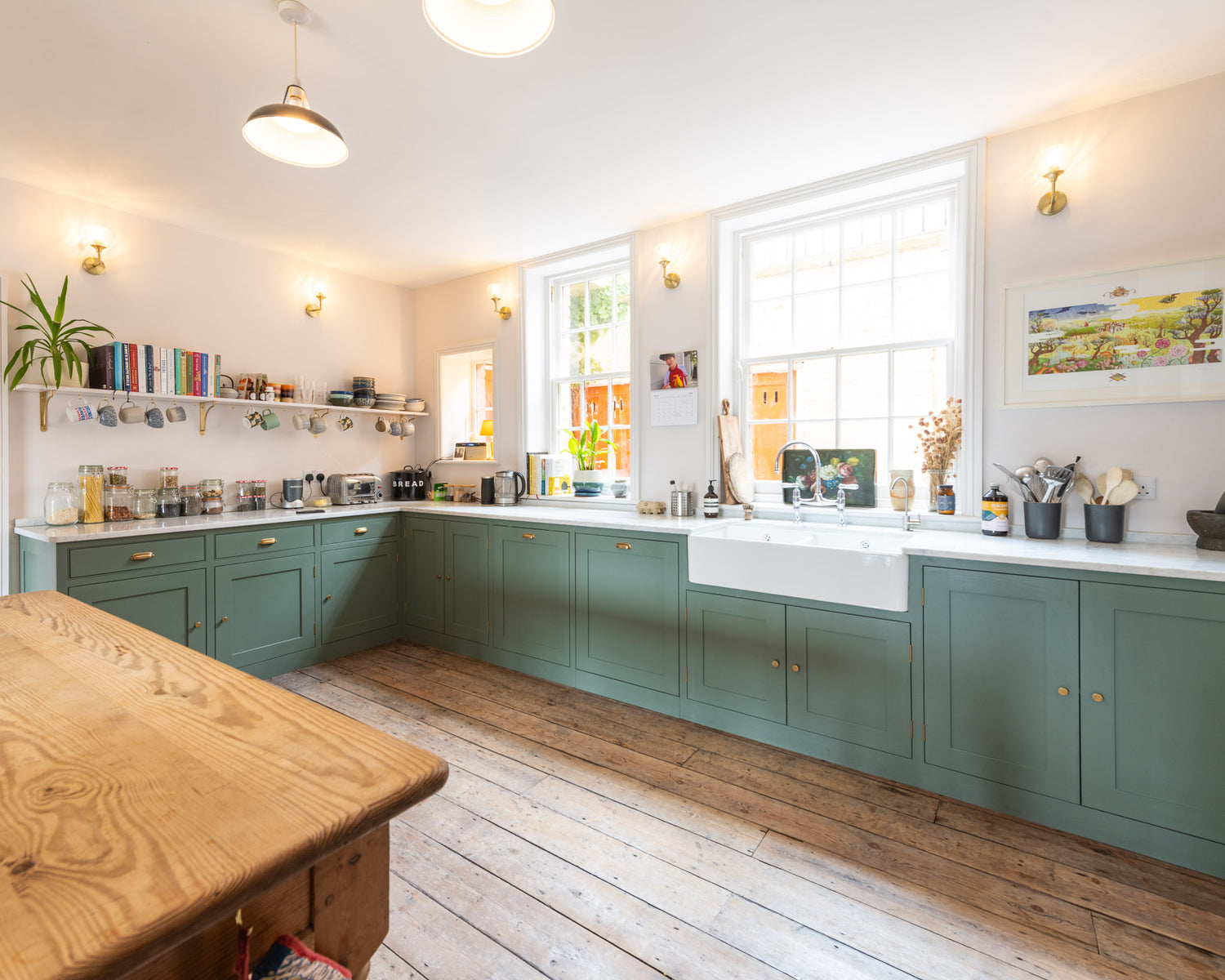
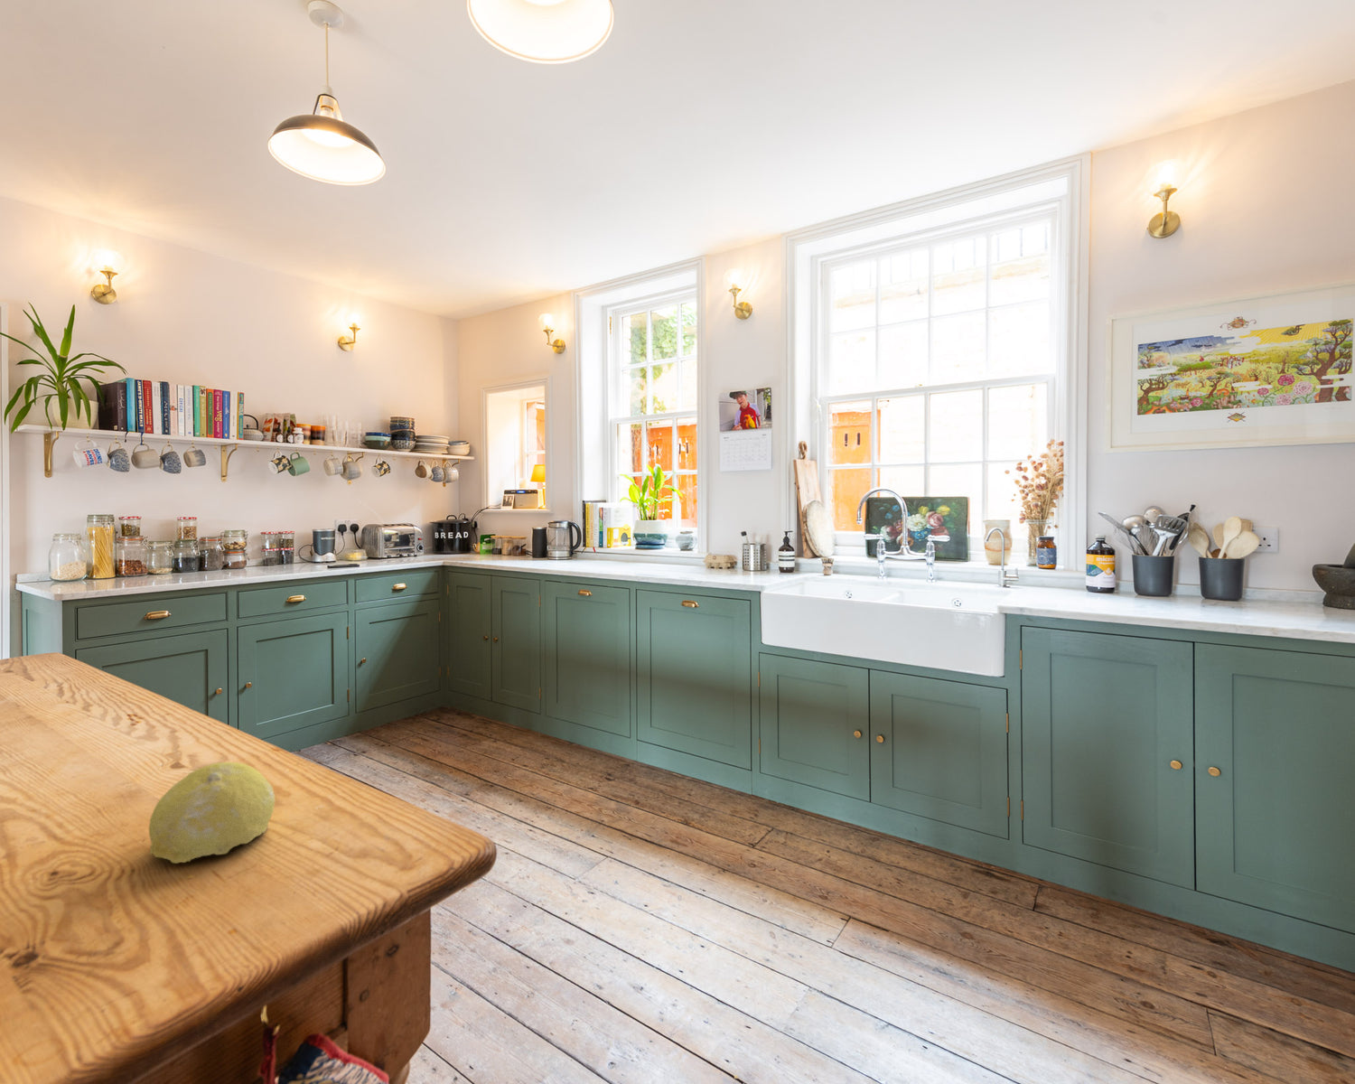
+ fruit [148,761,275,865]
